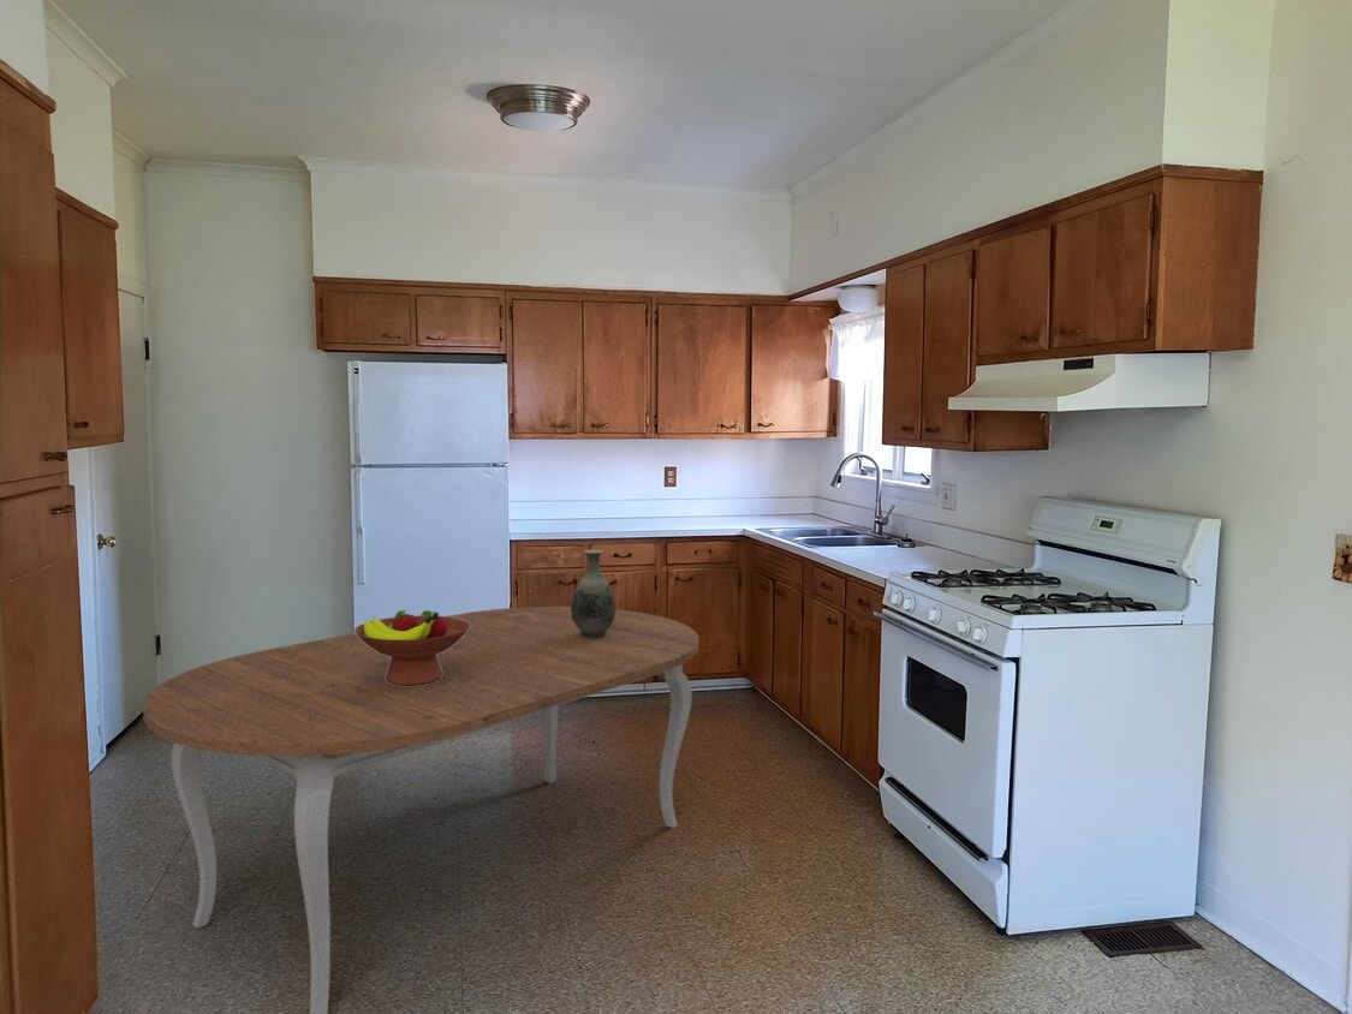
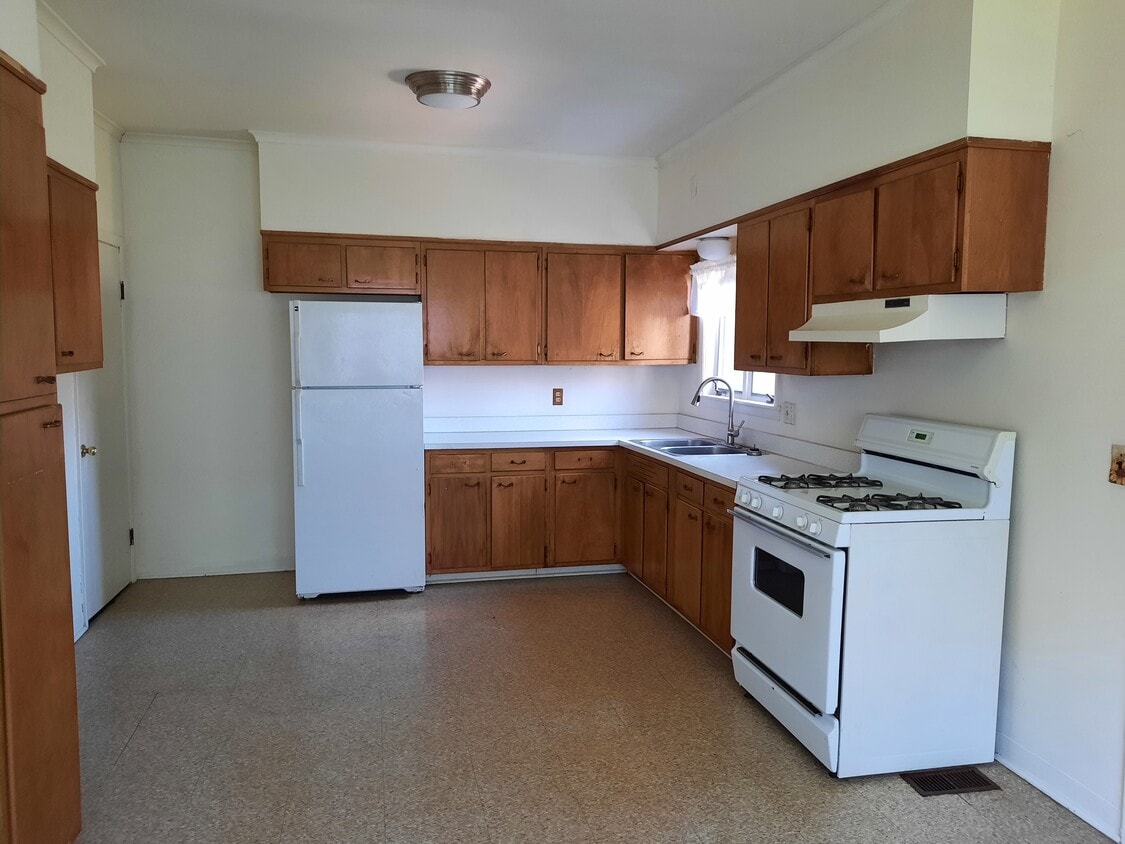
- vase [570,549,617,638]
- dining table [142,606,701,1014]
- fruit bowl [353,609,471,686]
